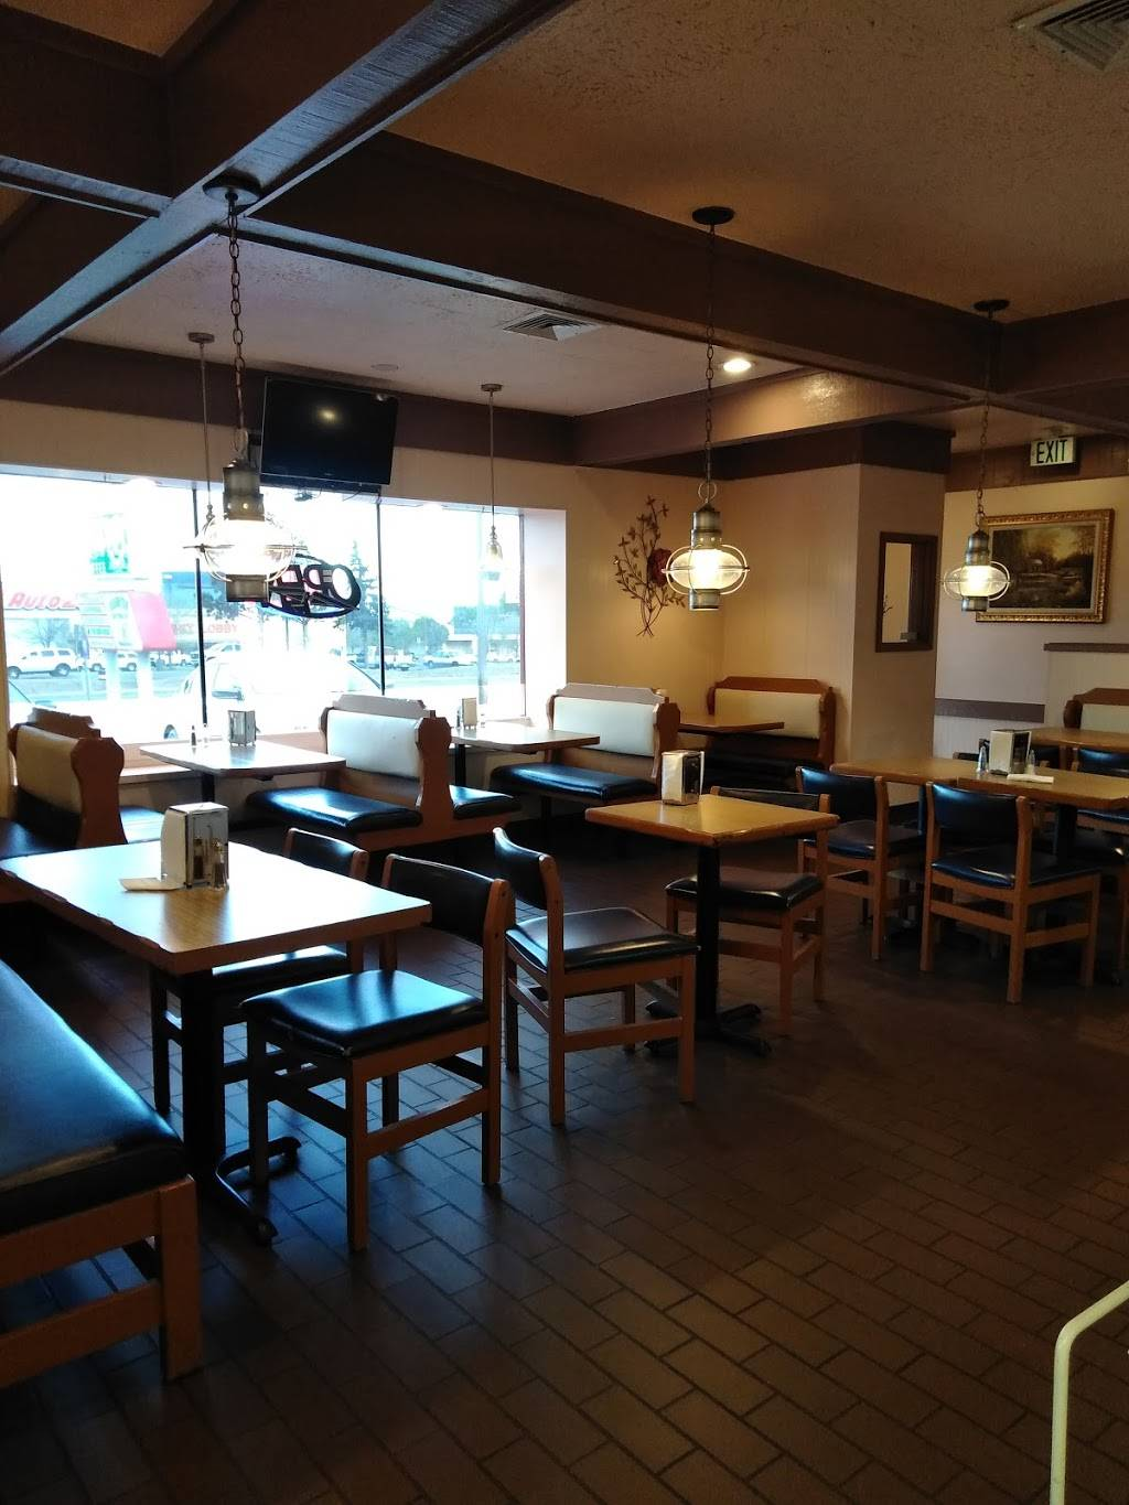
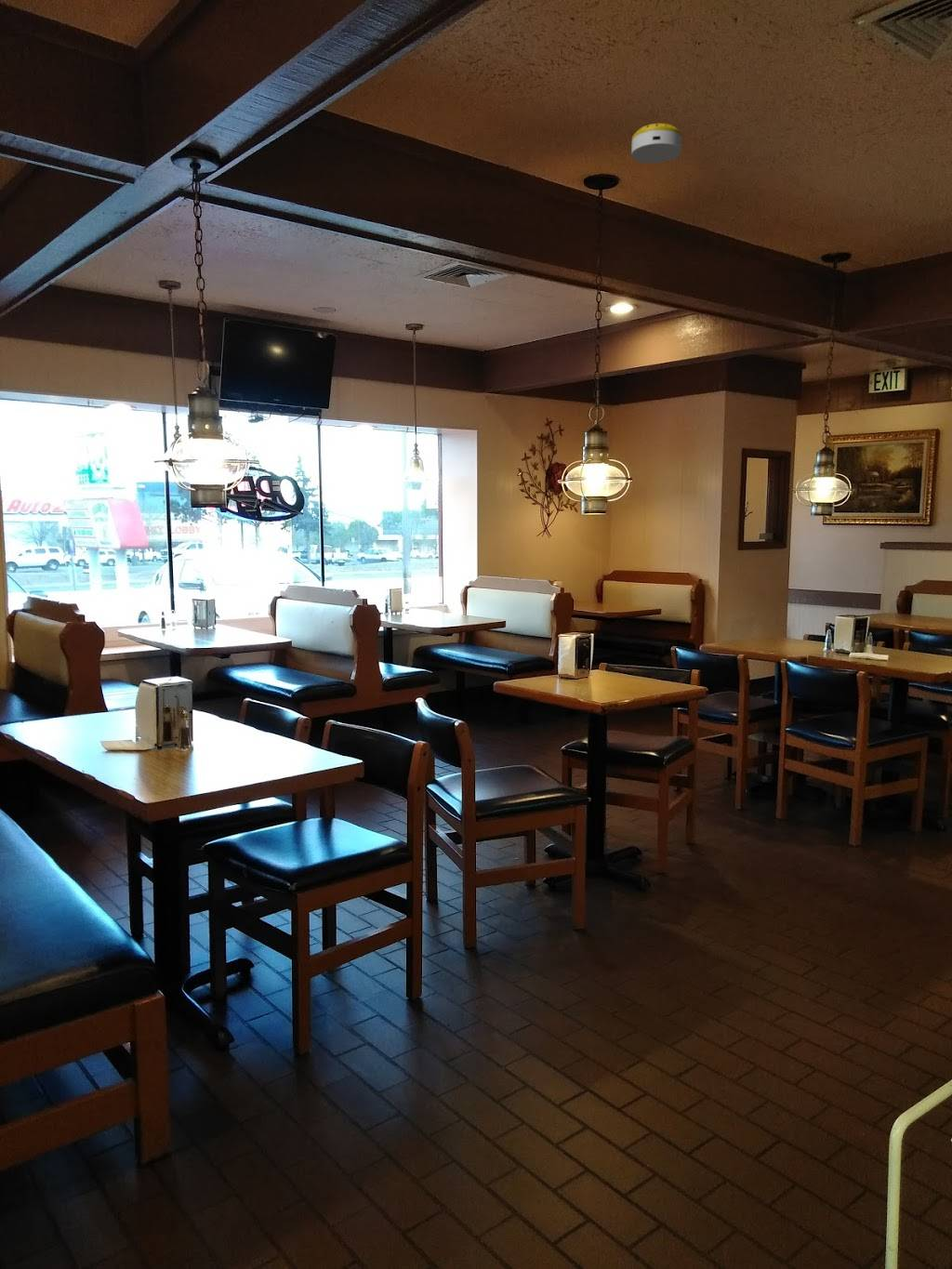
+ smoke detector [630,123,682,164]
